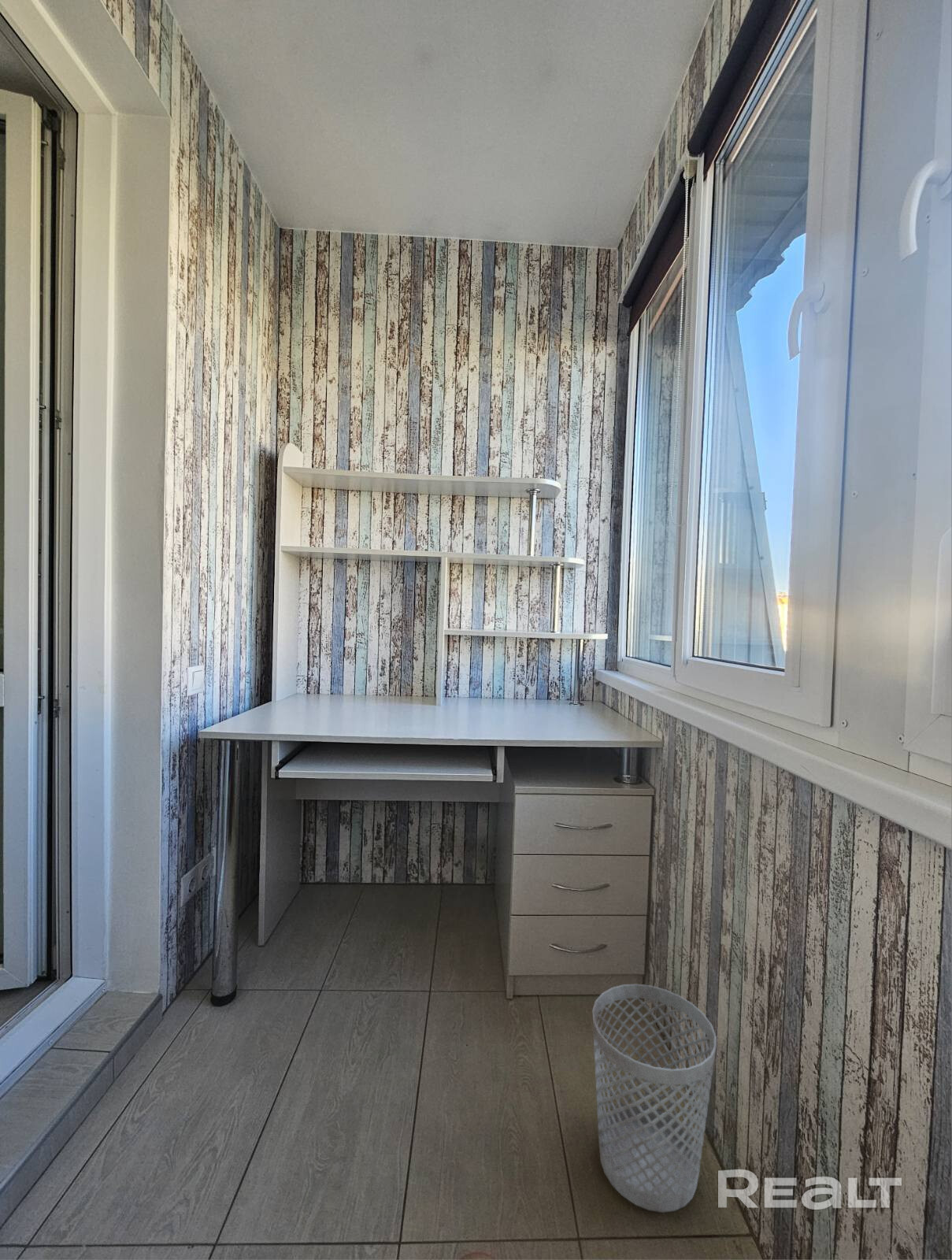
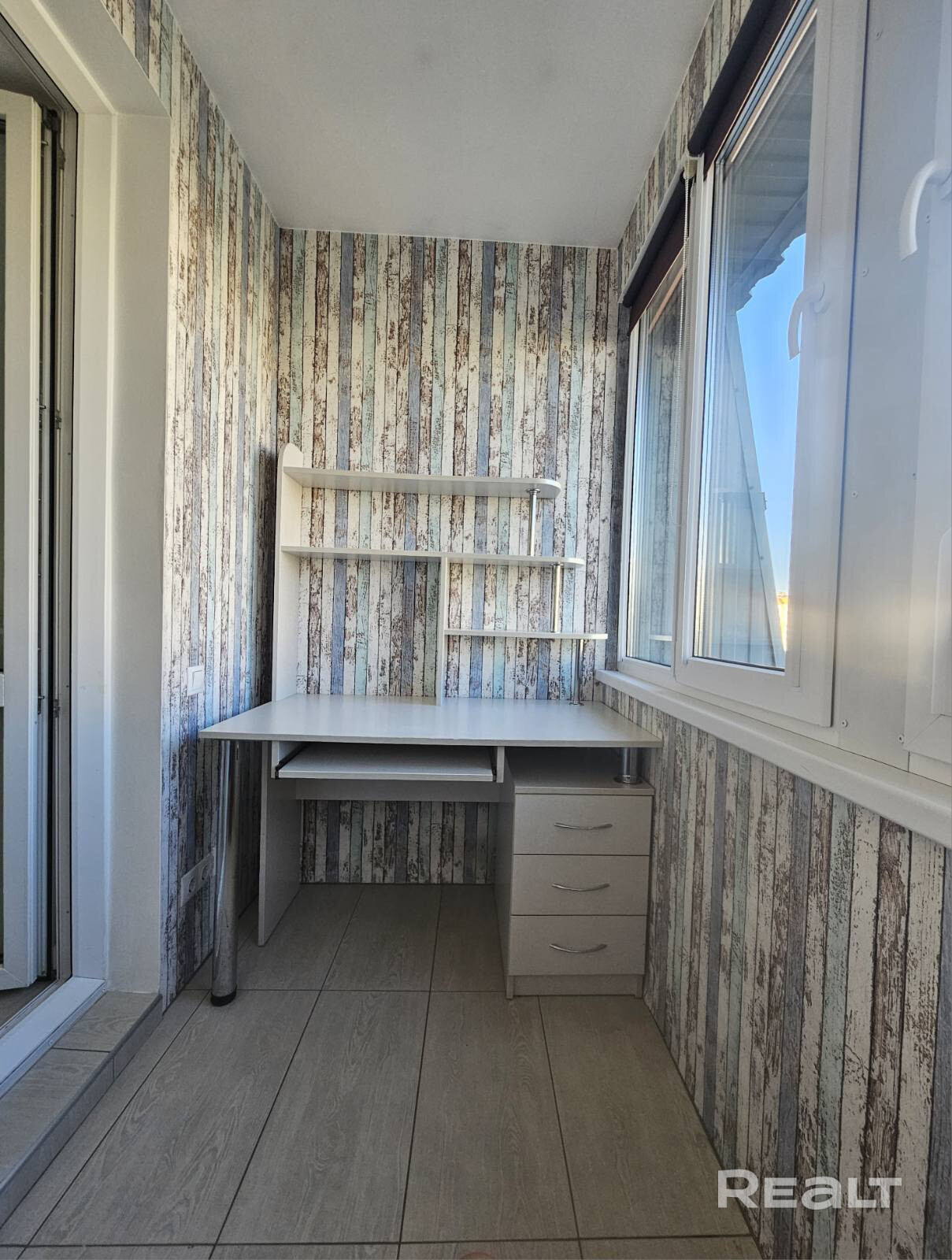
- wastebasket [591,984,717,1214]
